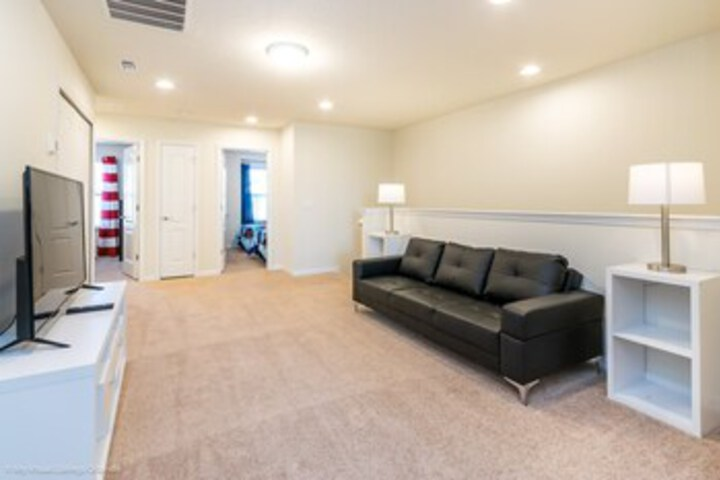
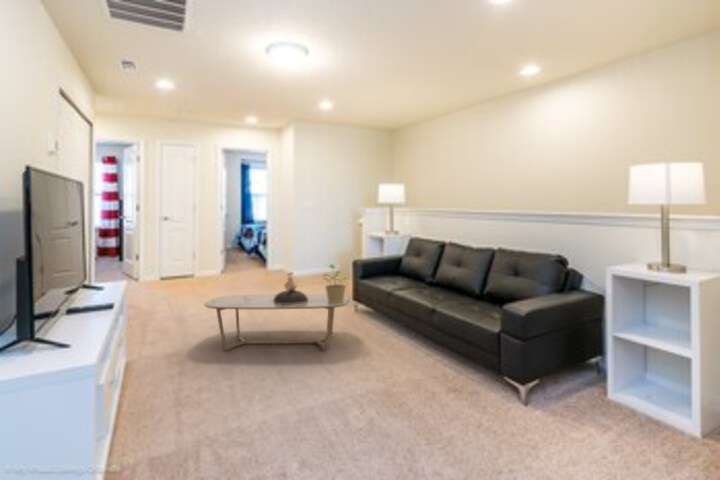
+ potted plant [319,263,348,302]
+ decorative bowl [274,271,308,304]
+ coffee table [203,293,351,351]
